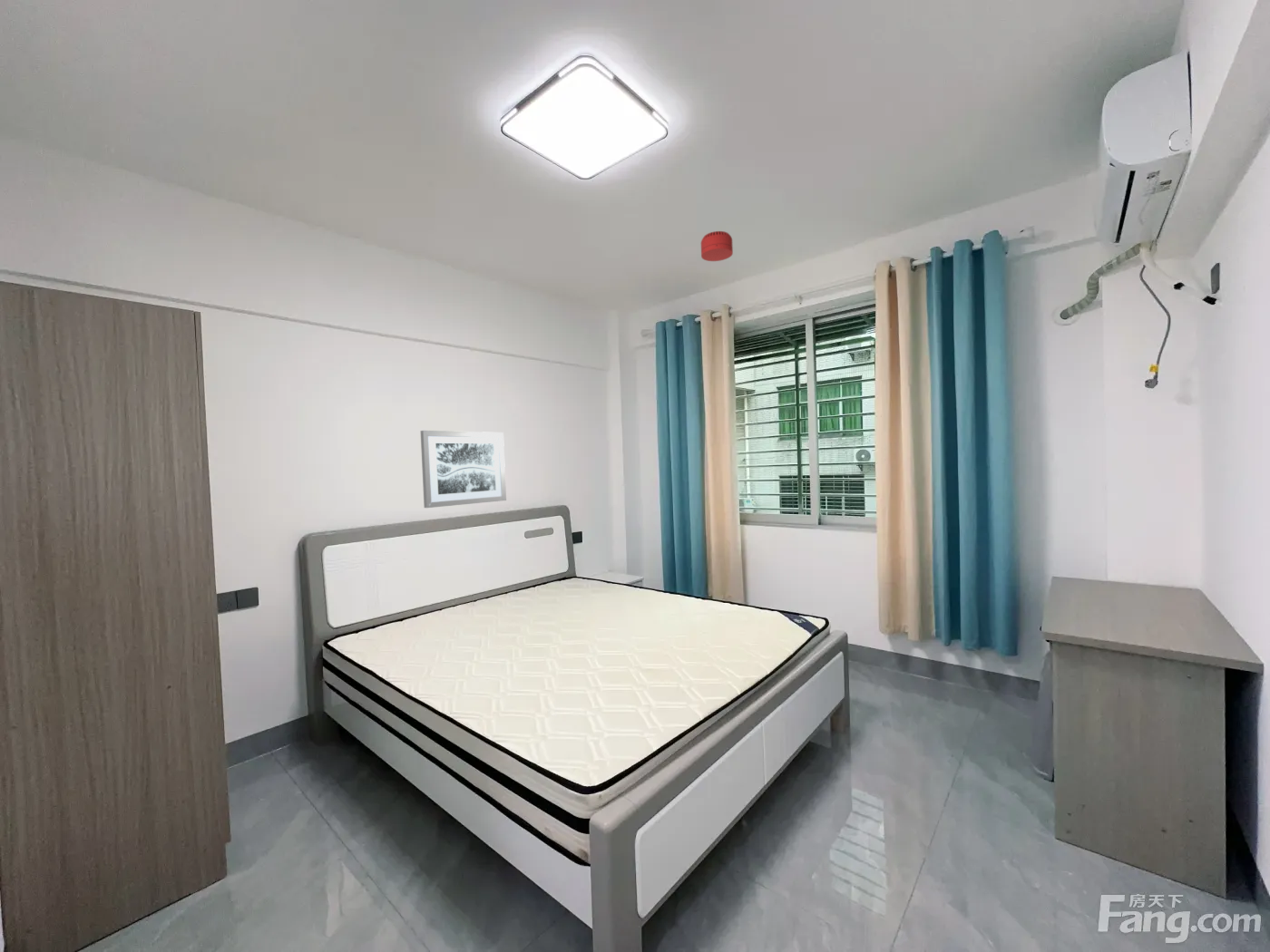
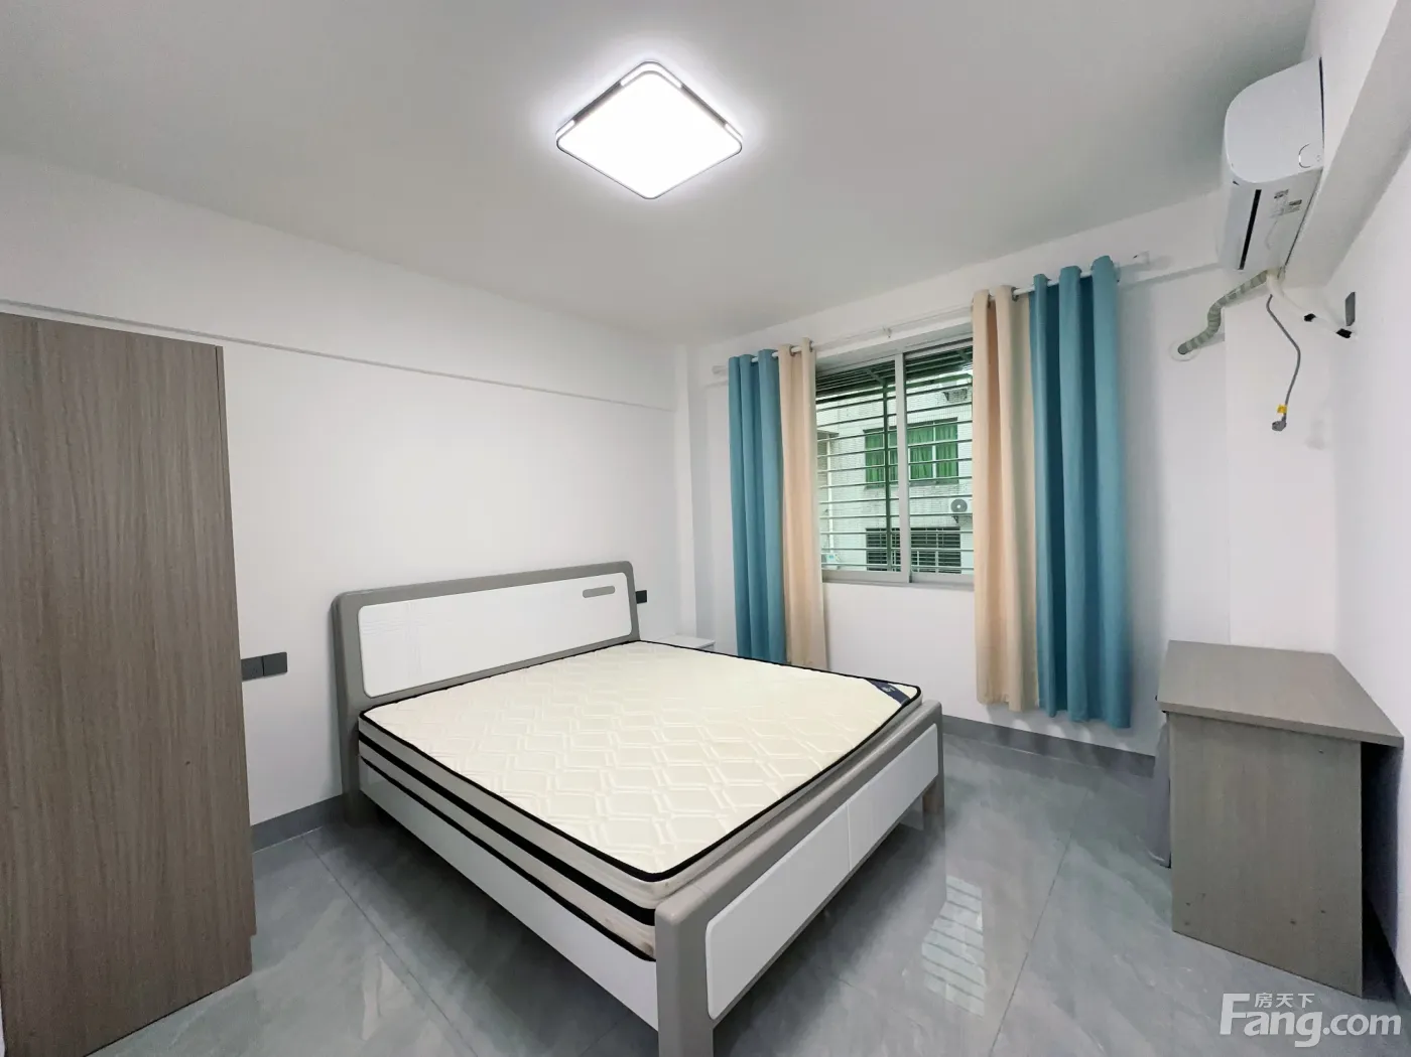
- smoke detector [700,230,734,262]
- wall art [420,430,507,509]
